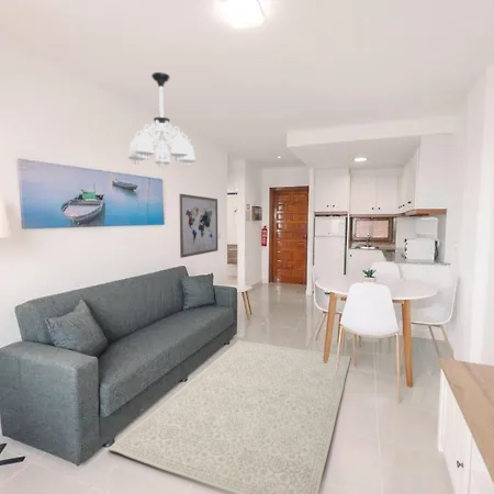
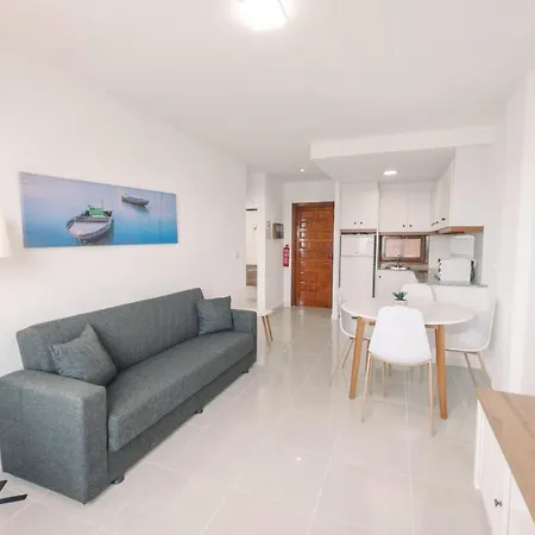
- wall art [179,193,218,259]
- rug [108,339,351,494]
- chandelier [126,71,197,170]
